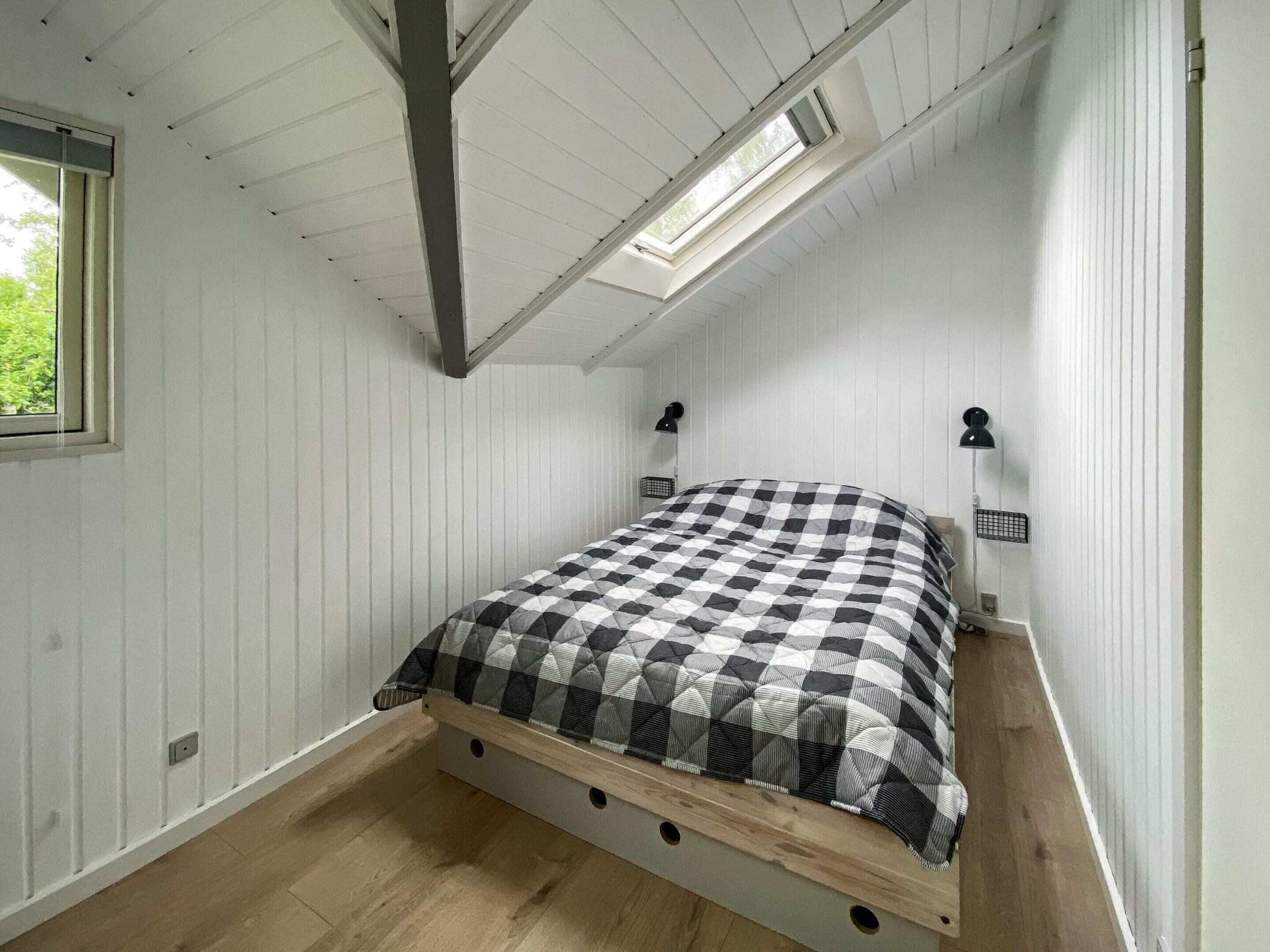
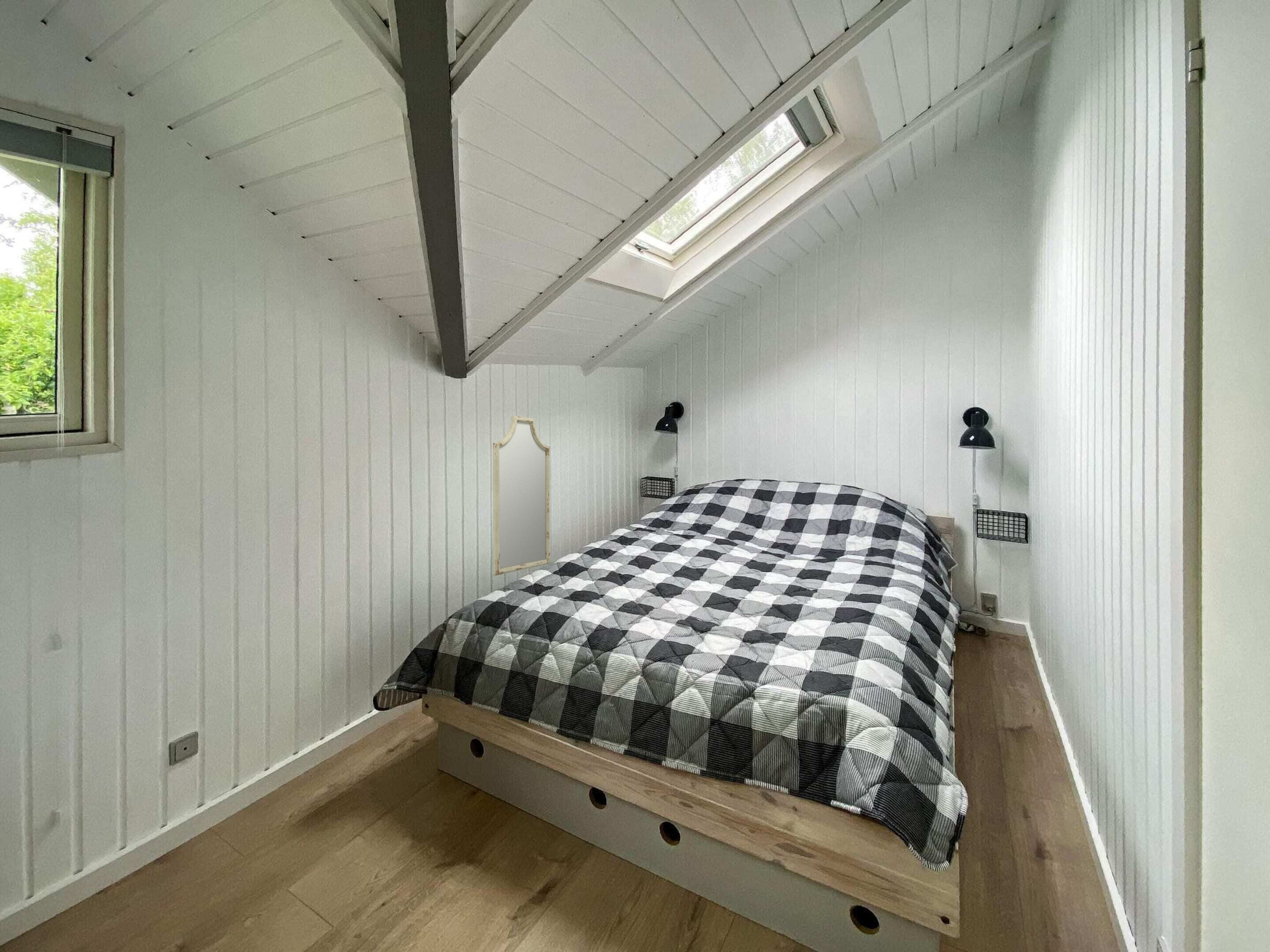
+ home mirror [493,416,550,576]
